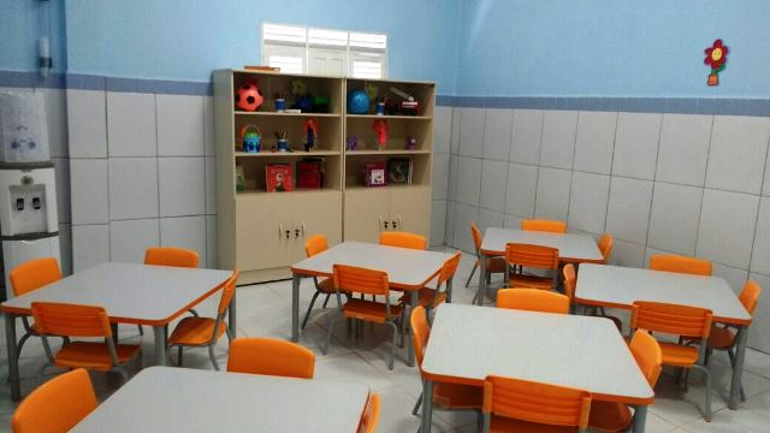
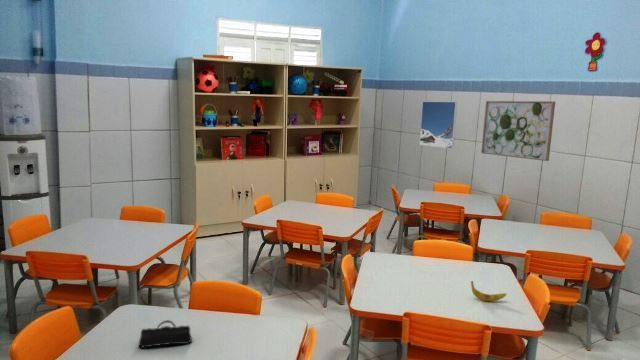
+ banana [470,280,507,302]
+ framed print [419,101,458,150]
+ wall art [480,100,556,162]
+ pencil case [138,319,193,349]
